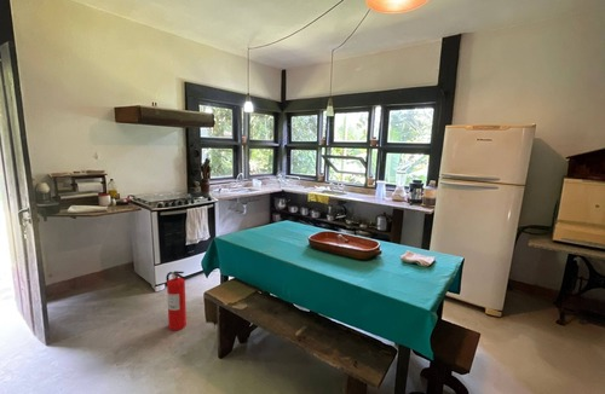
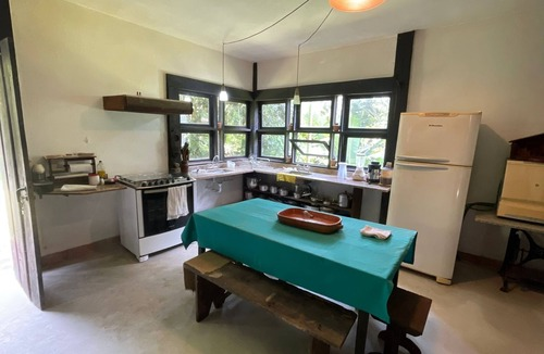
- fire extinguisher [165,270,188,331]
